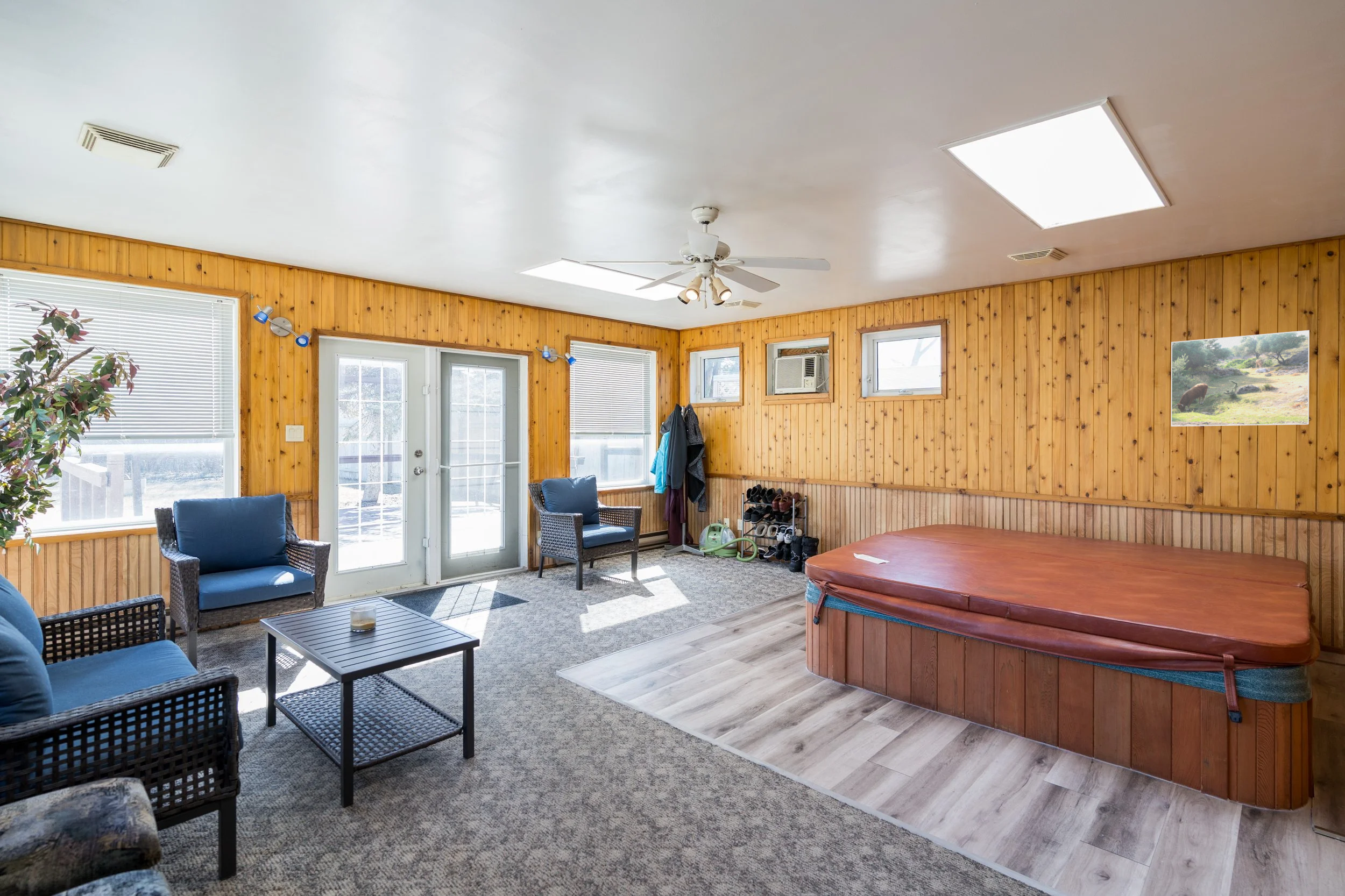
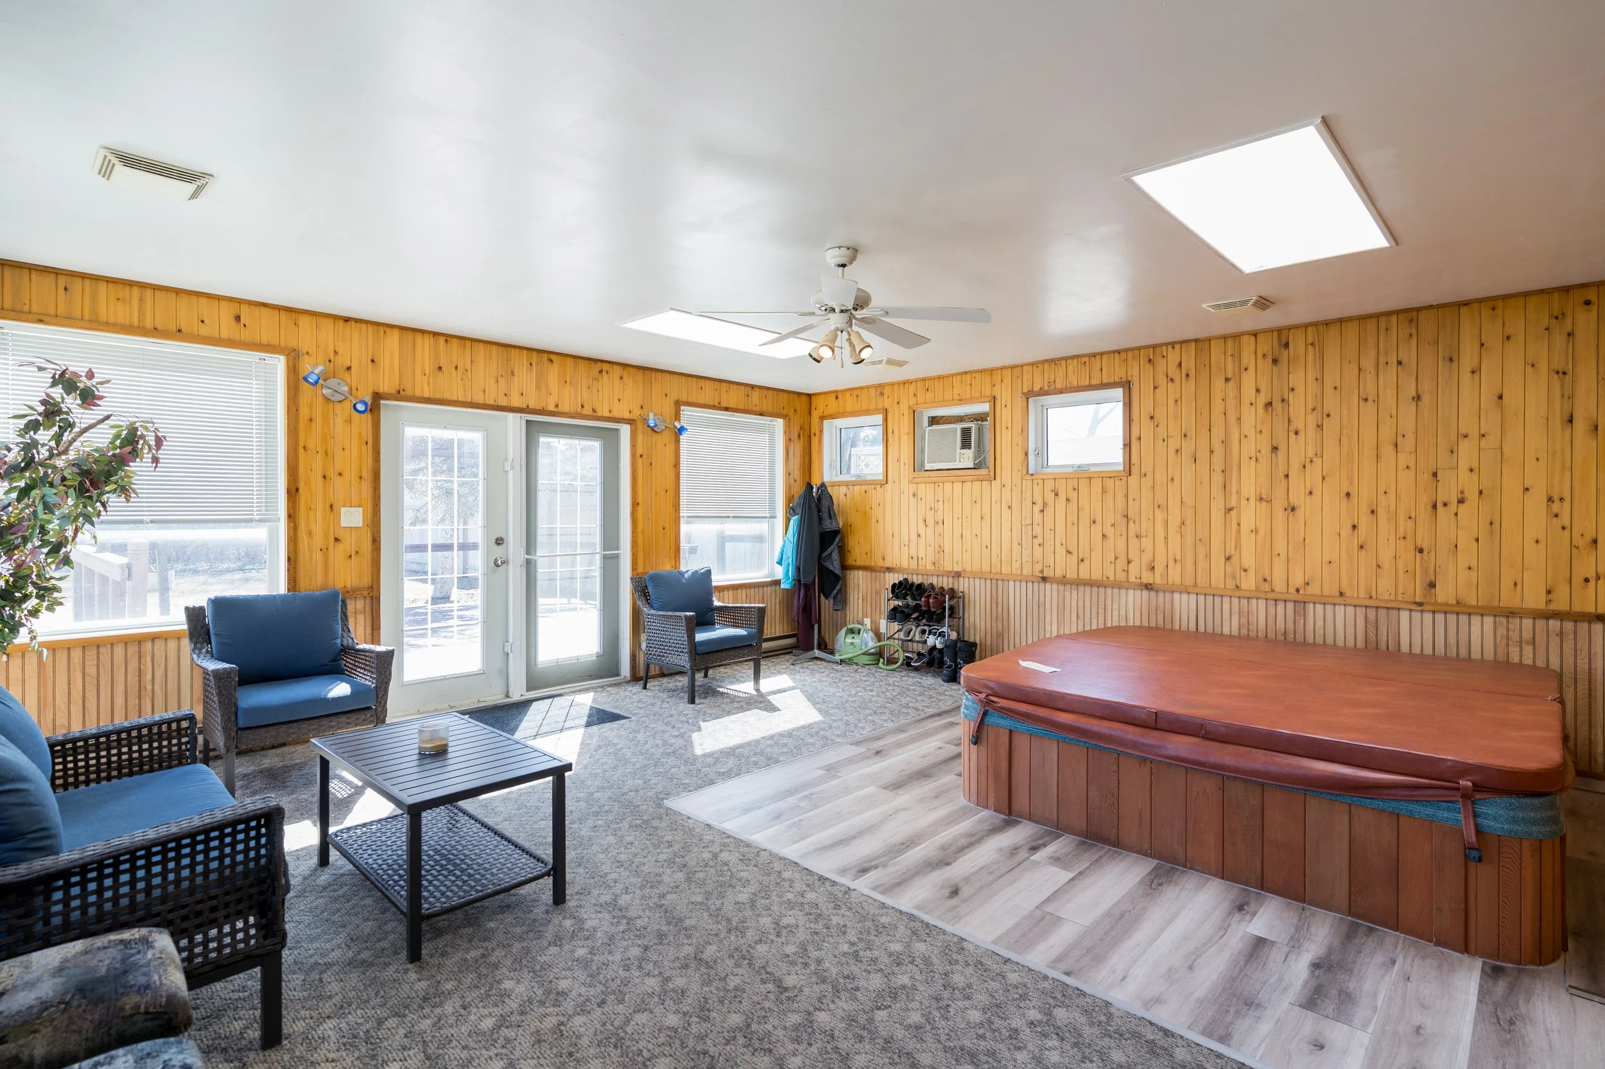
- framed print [1171,330,1310,427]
